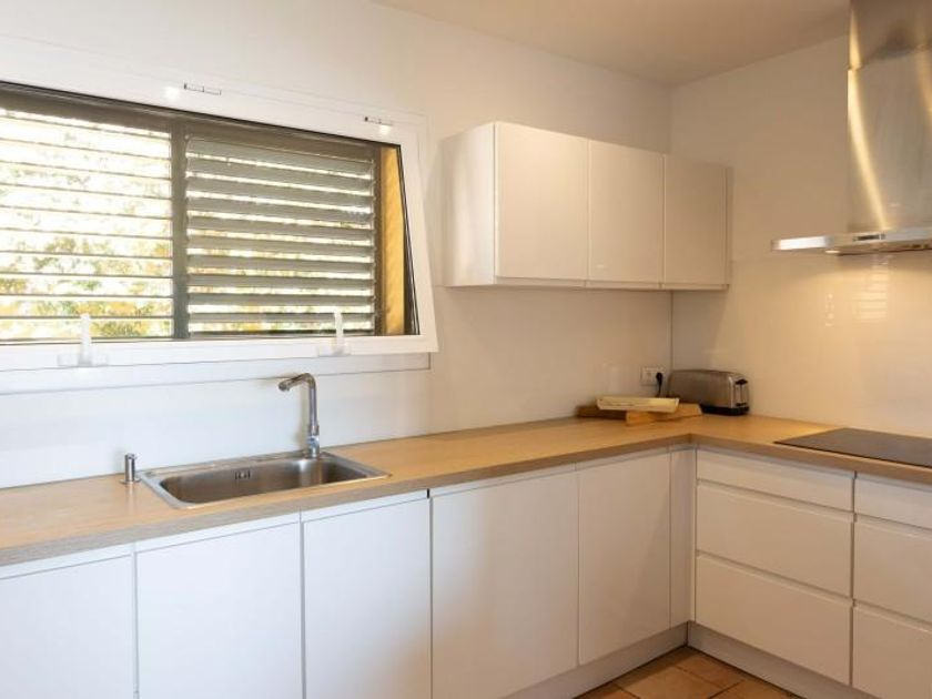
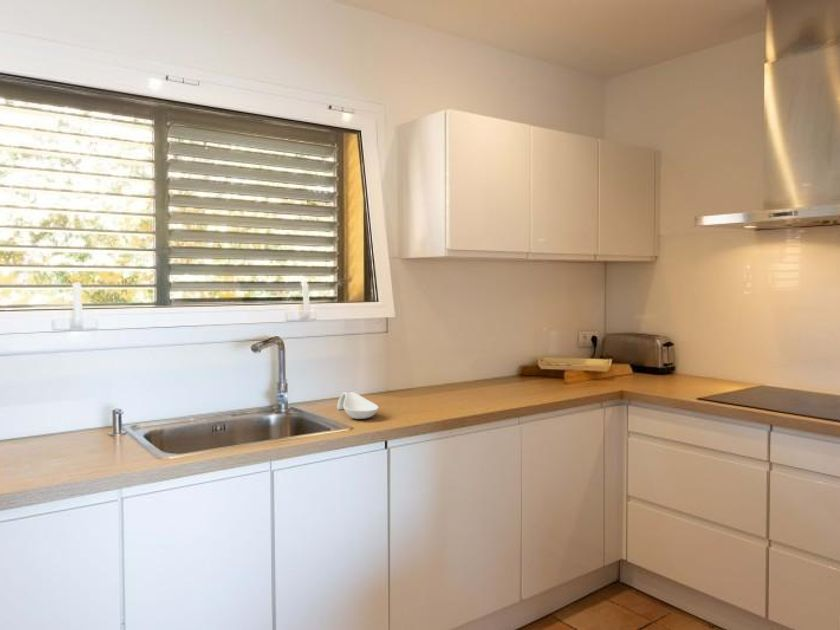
+ spoon rest [336,391,380,420]
